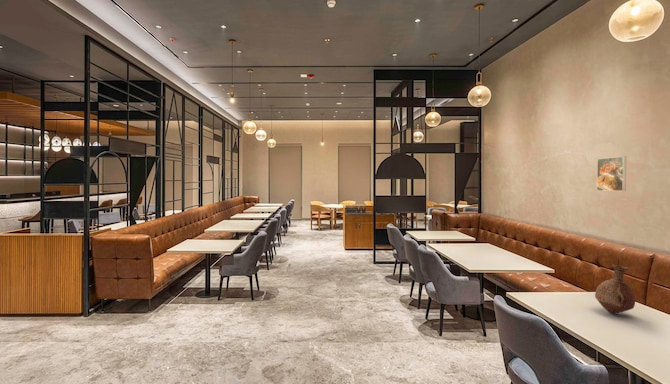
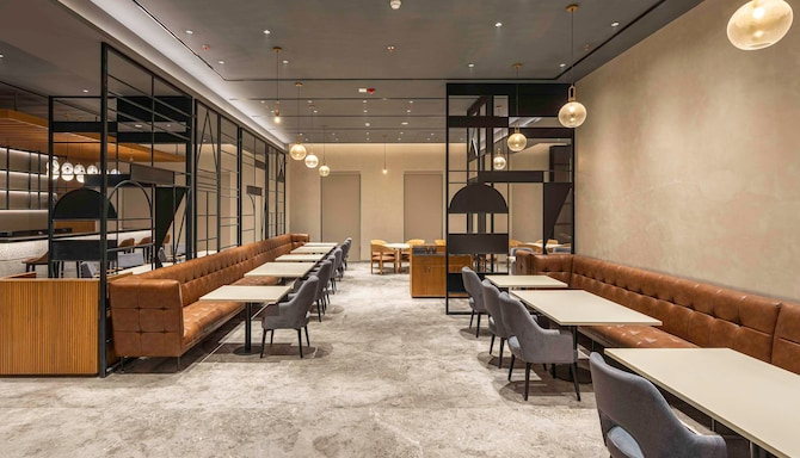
- vase [594,264,636,314]
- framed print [596,155,627,192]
